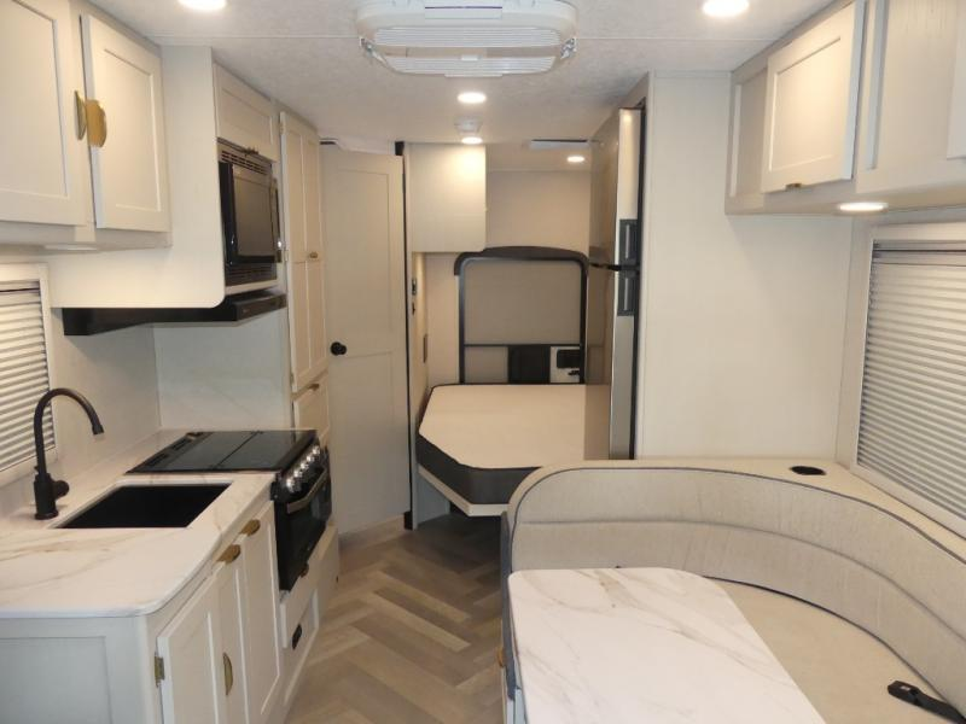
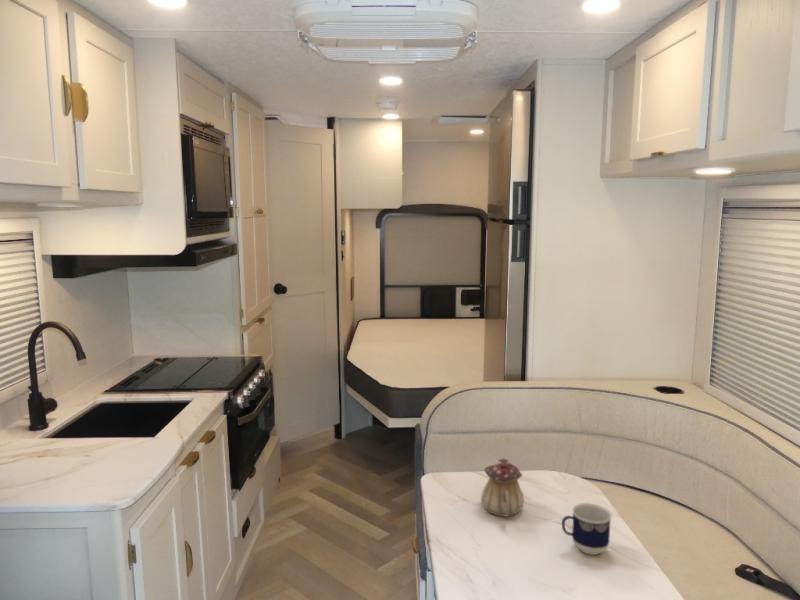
+ teapot [480,457,525,518]
+ cup [561,502,613,556]
